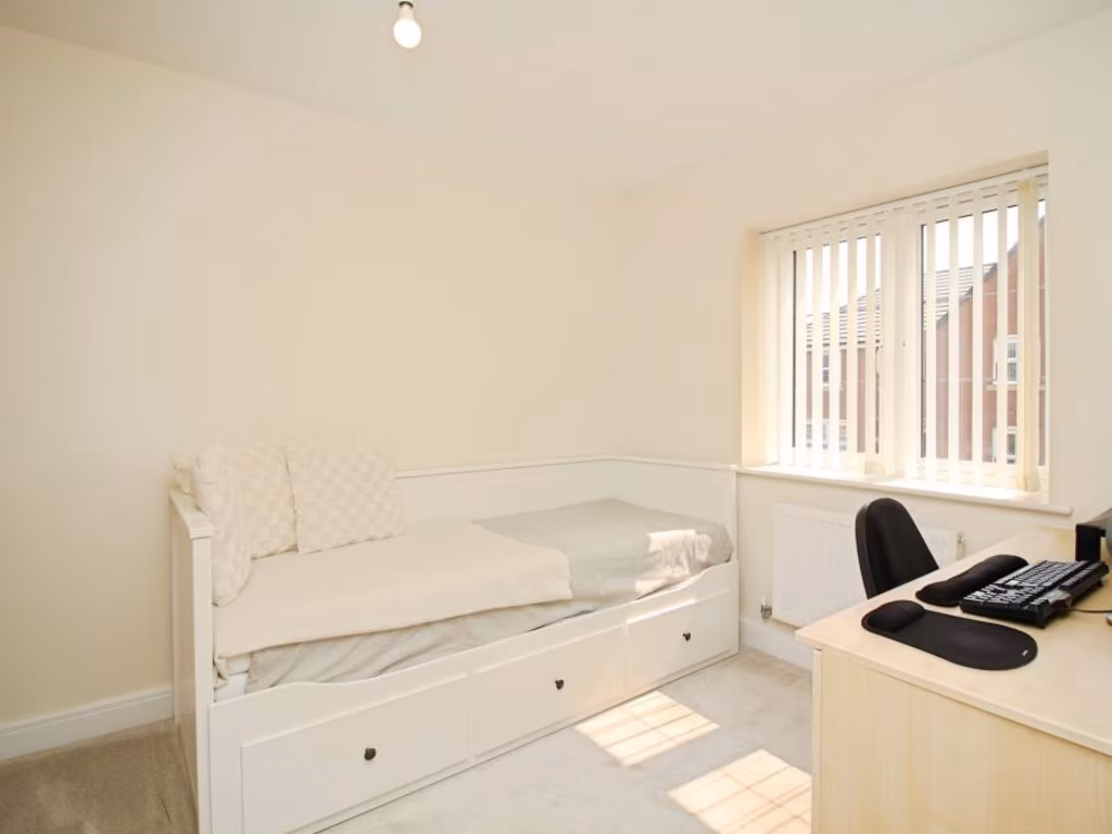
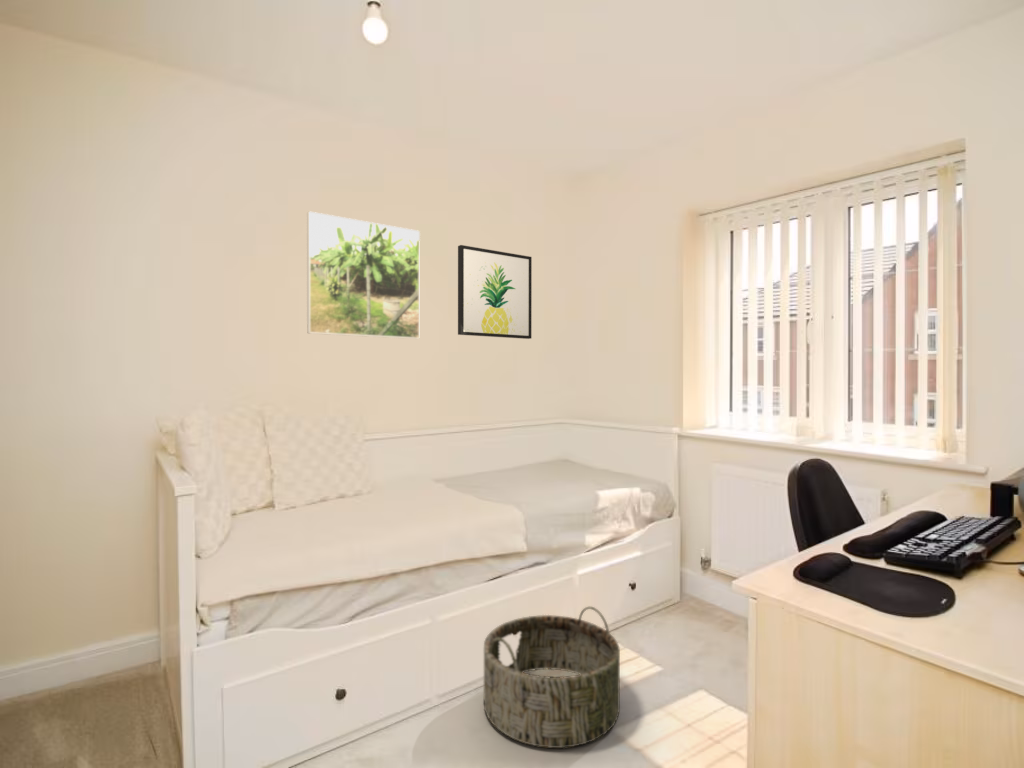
+ basket [483,606,621,749]
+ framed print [306,210,421,340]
+ wall art [457,244,533,340]
